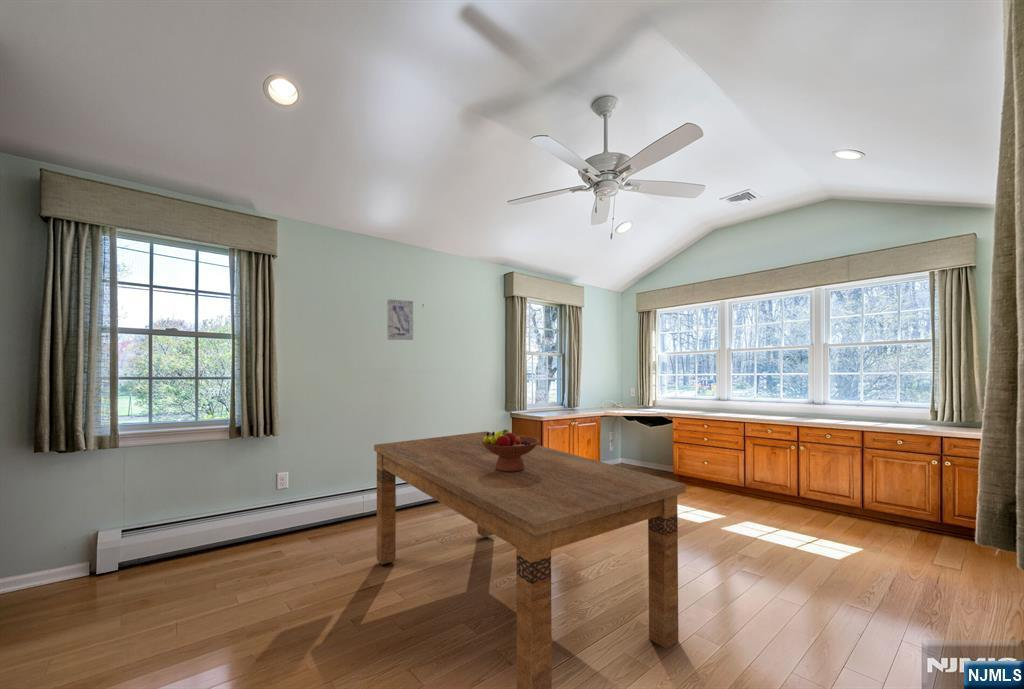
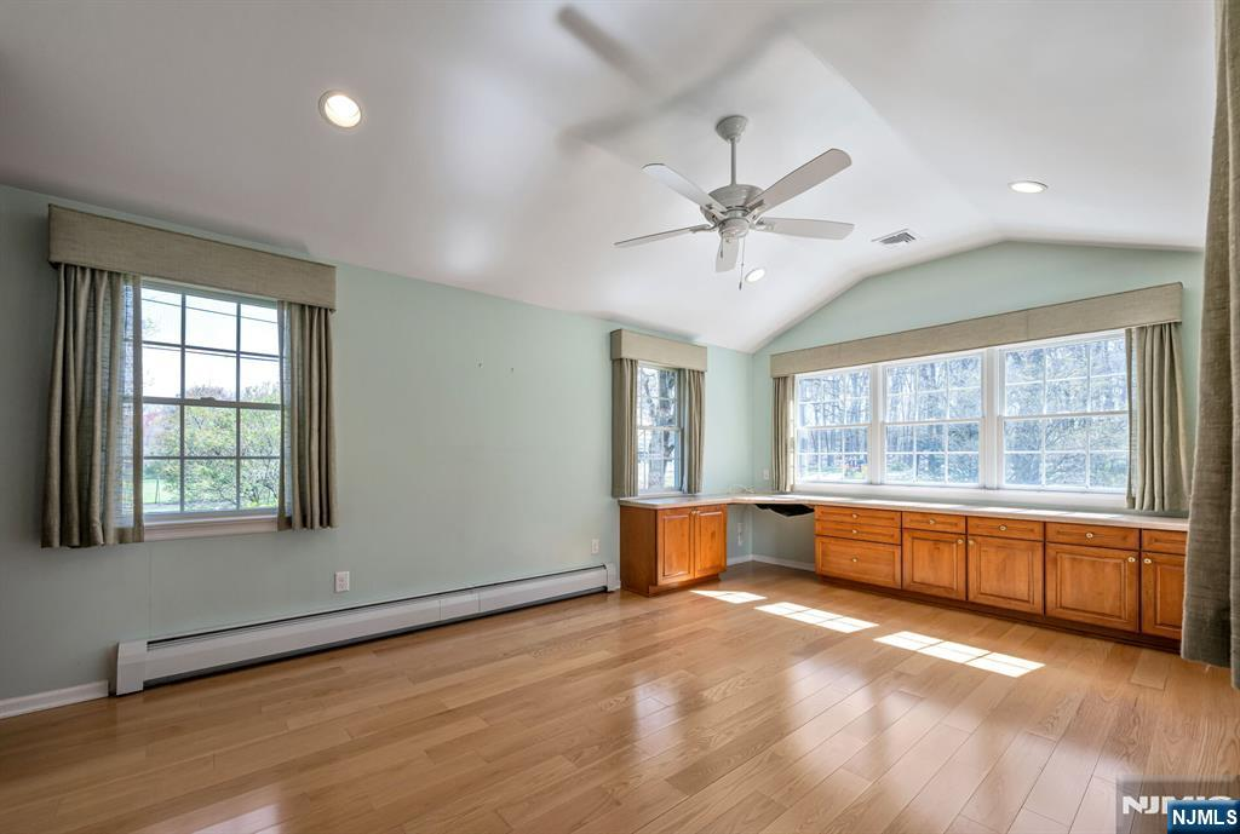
- fruit bowl [481,428,541,472]
- wall art [386,298,414,341]
- dining table [373,431,687,689]
